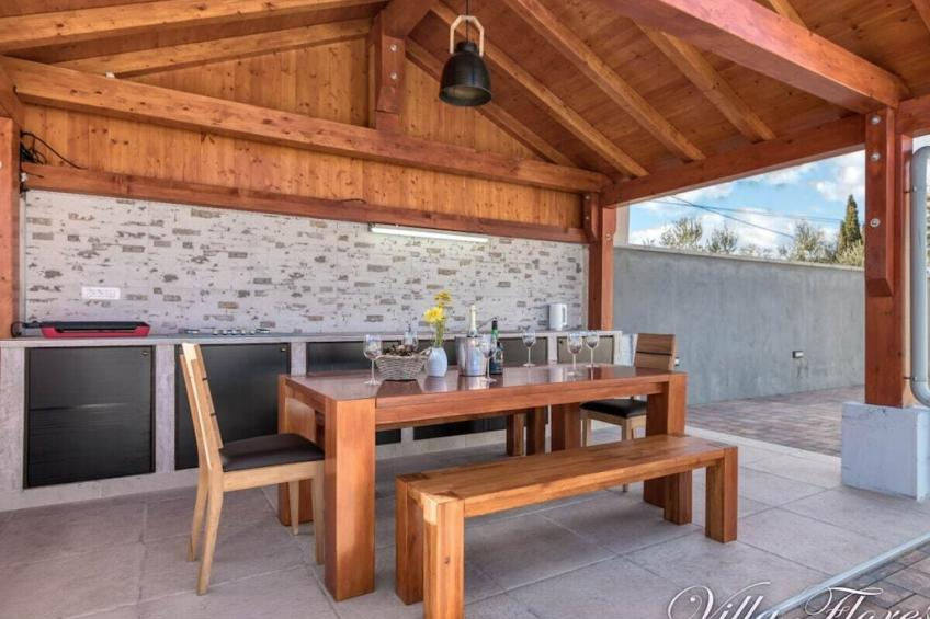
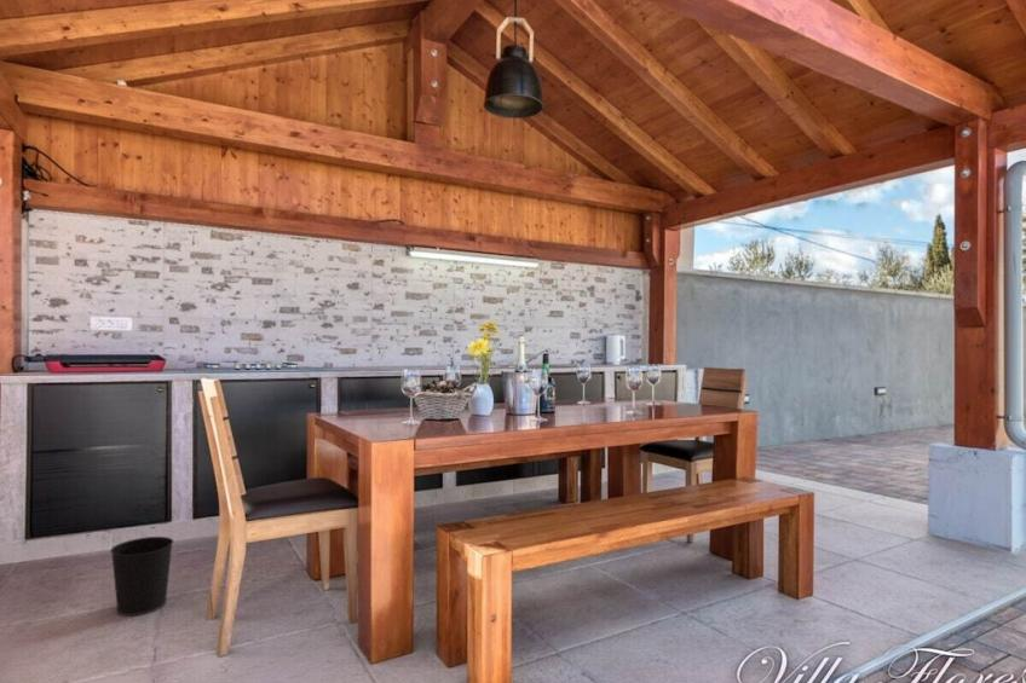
+ wastebasket [109,536,174,618]
